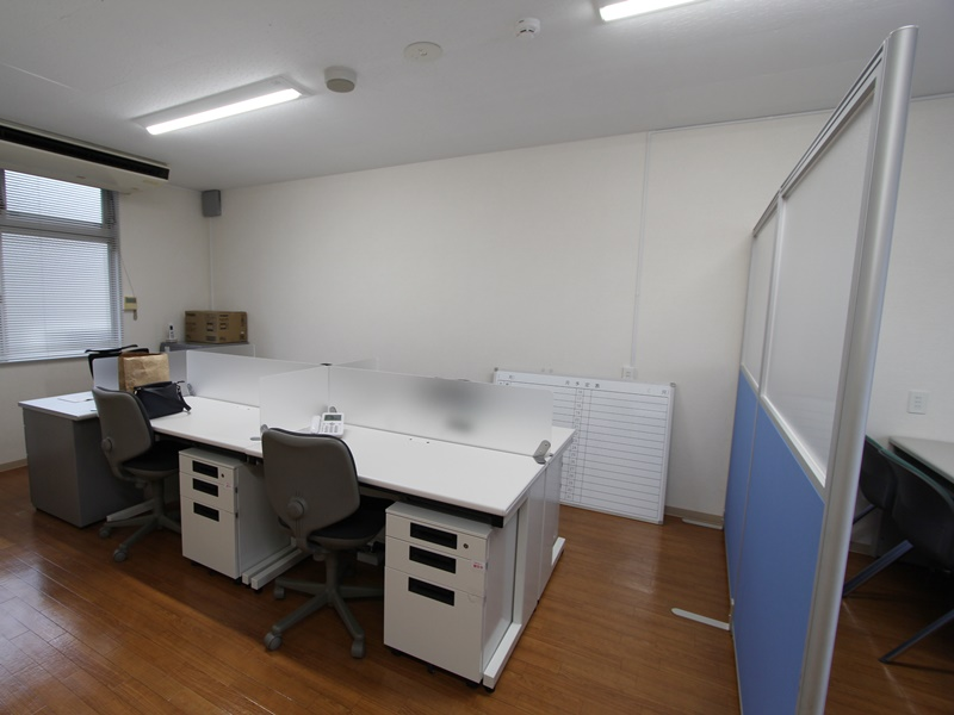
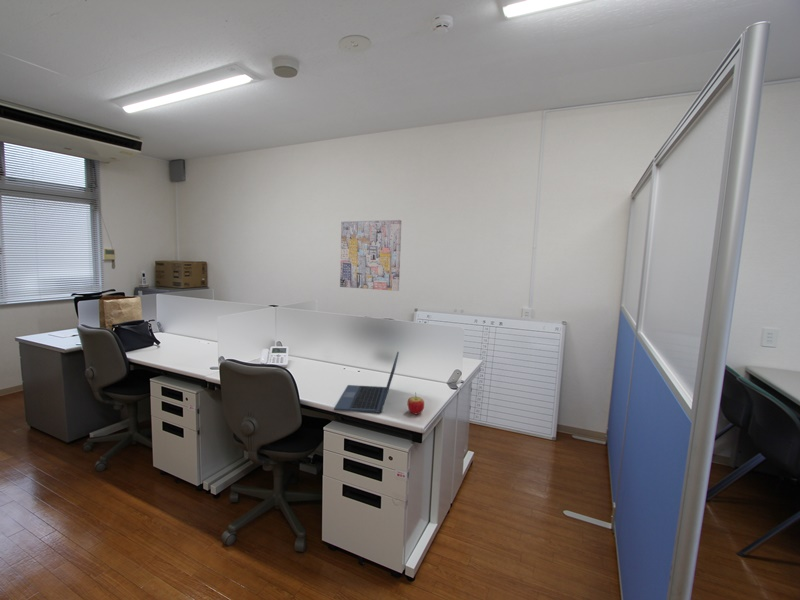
+ wall art [339,219,402,292]
+ apple [407,391,425,415]
+ laptop [333,351,400,414]
